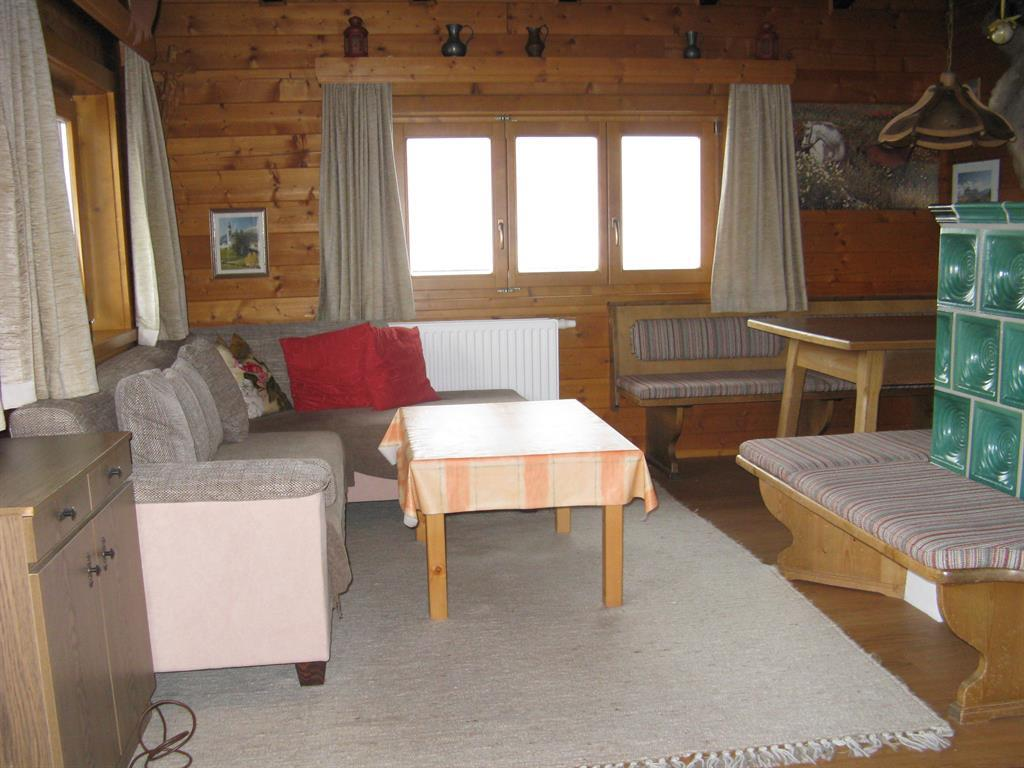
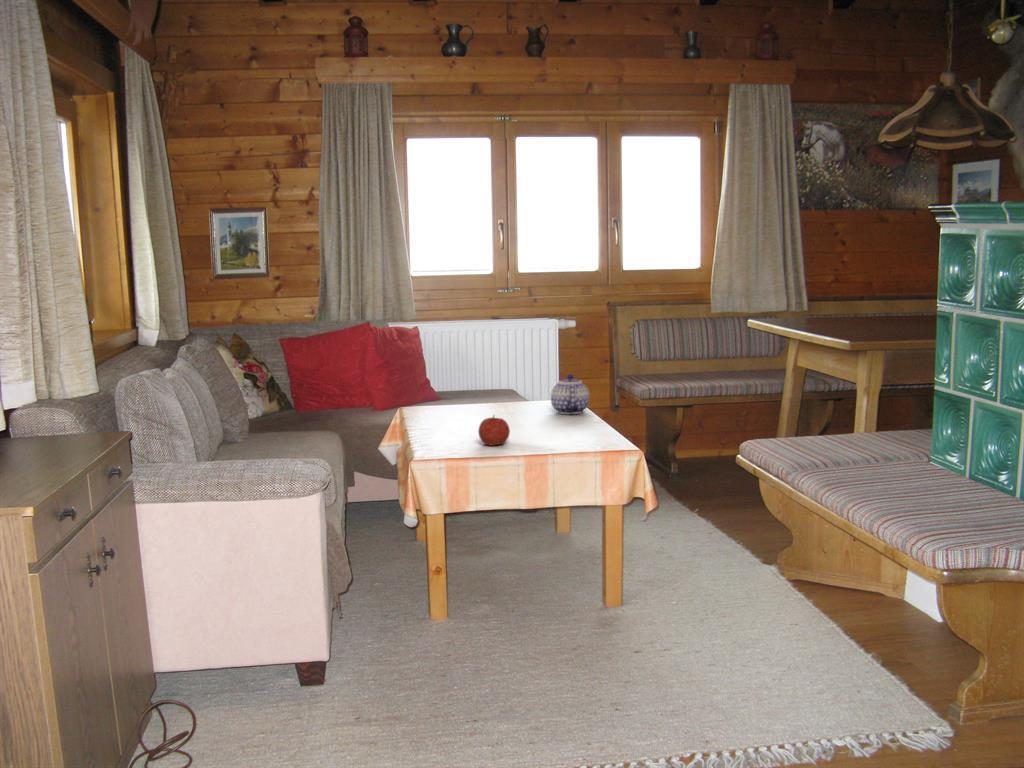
+ fruit [477,414,511,447]
+ teapot [550,373,591,415]
